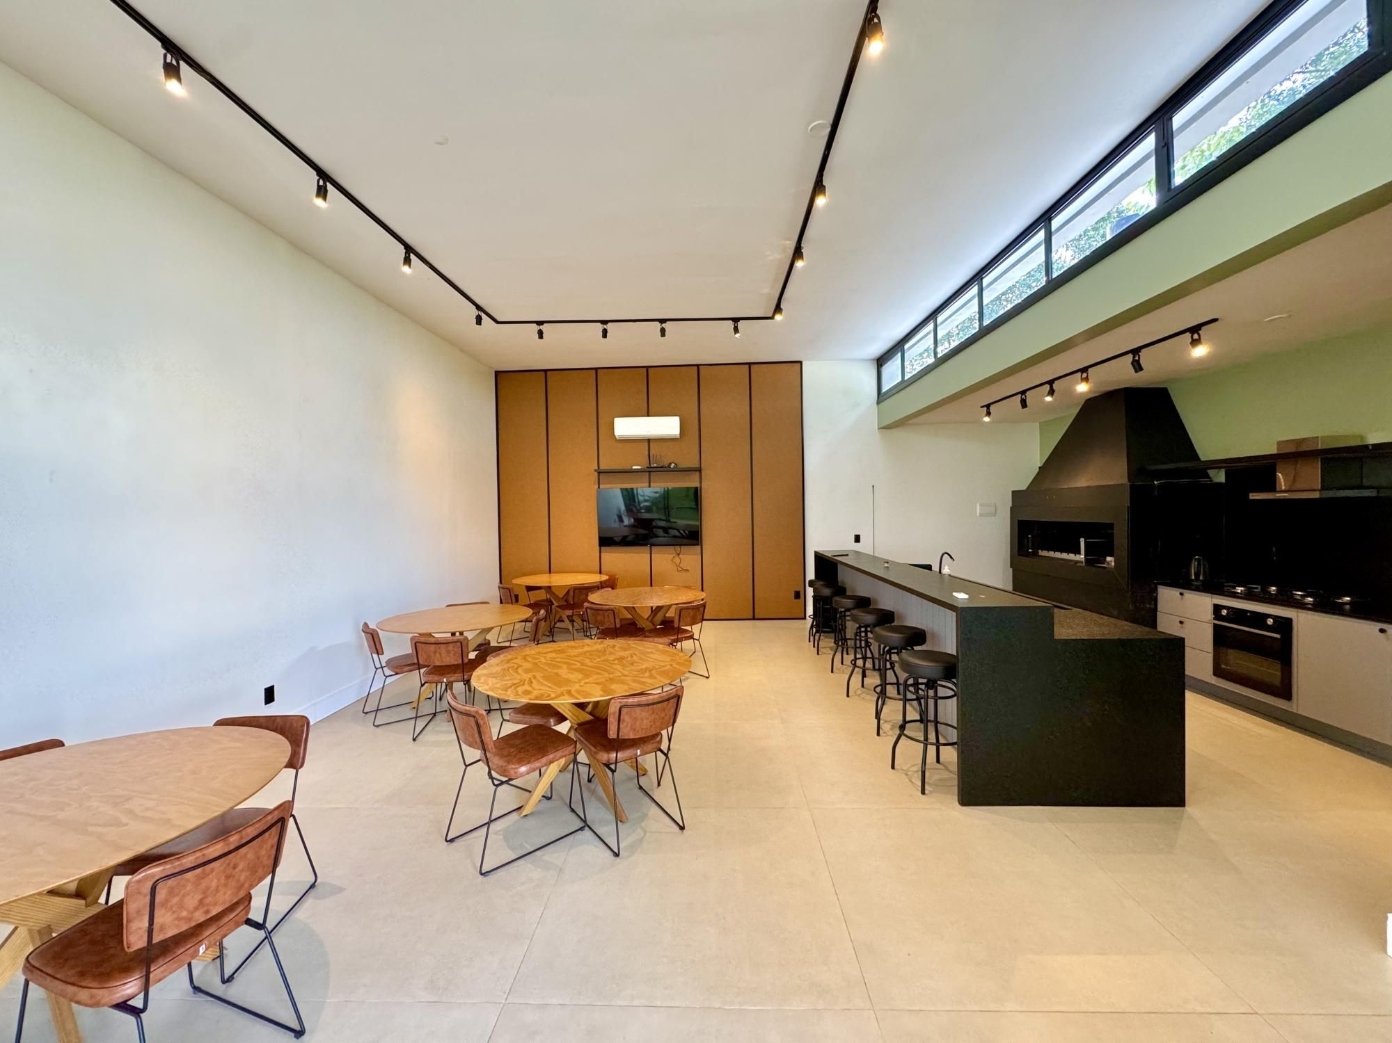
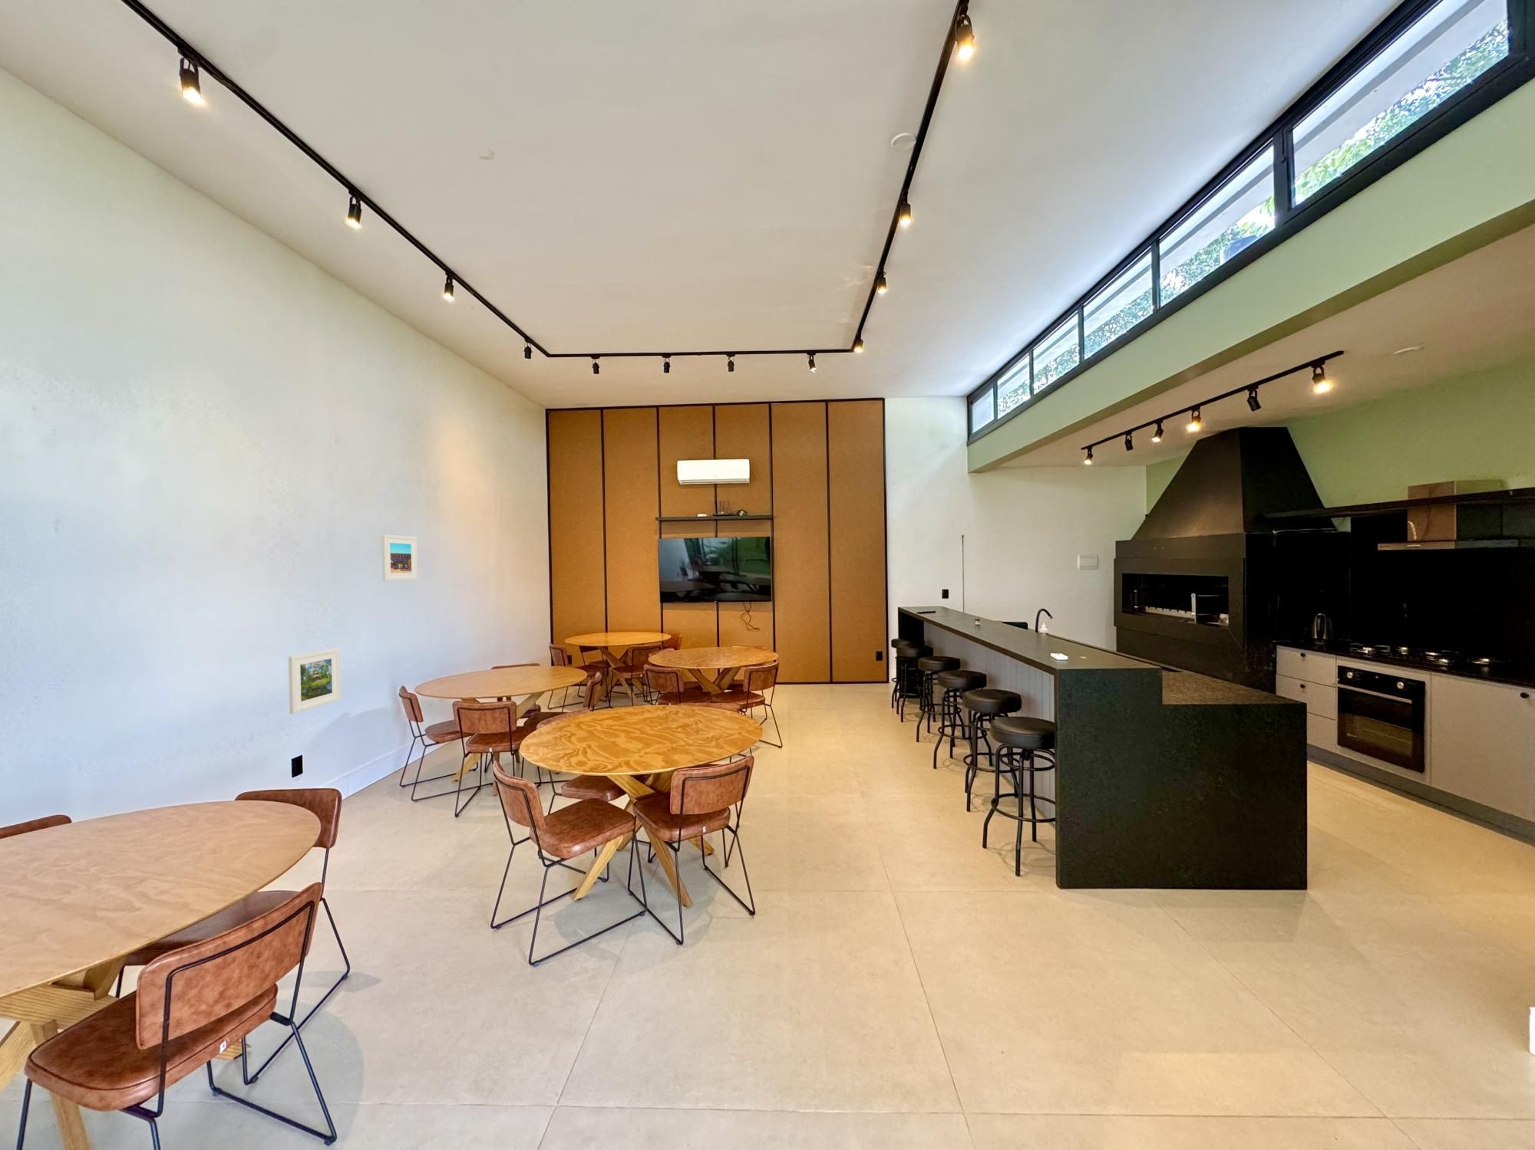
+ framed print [288,647,342,715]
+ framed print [381,534,418,582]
